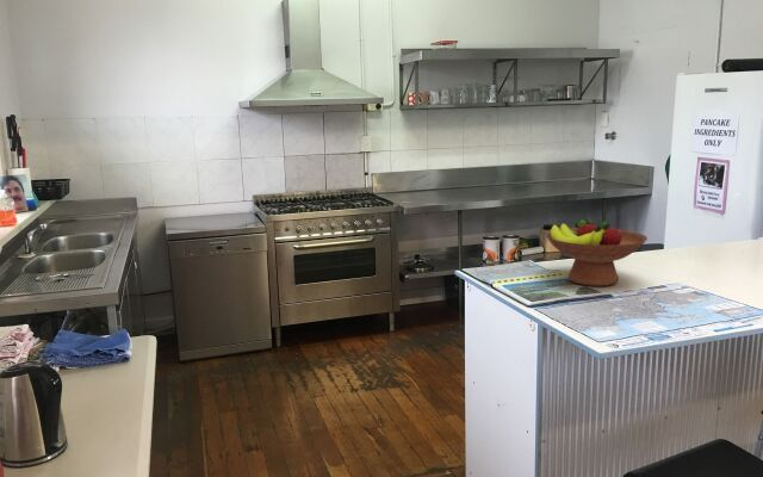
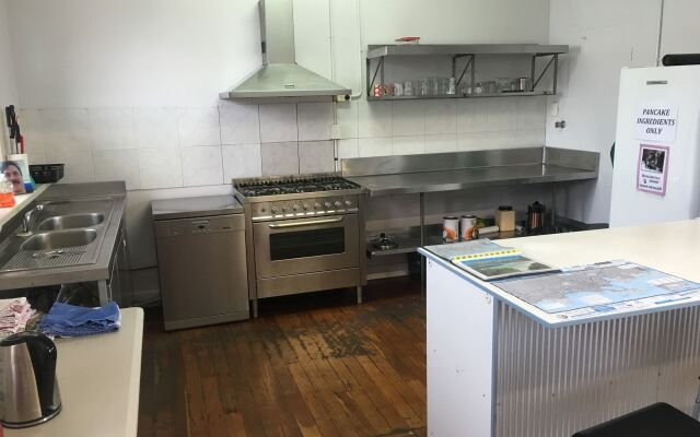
- fruit bowl [544,218,649,287]
